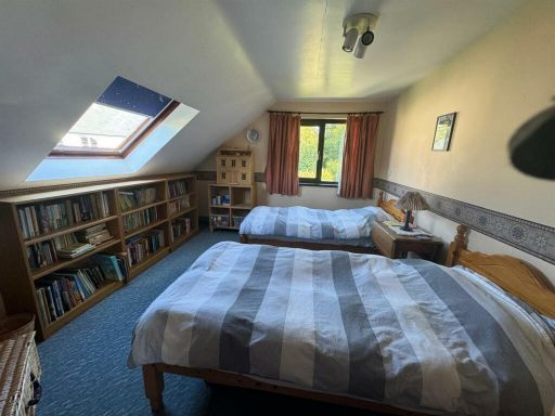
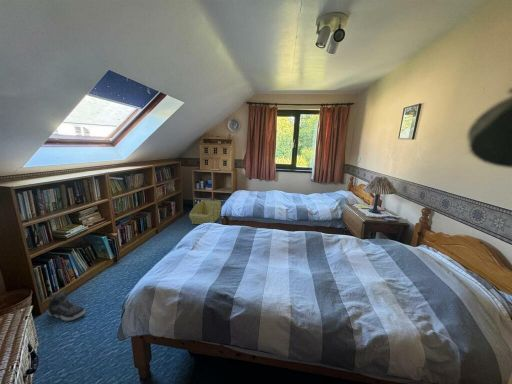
+ storage bin [188,199,222,225]
+ sneaker [47,290,86,322]
